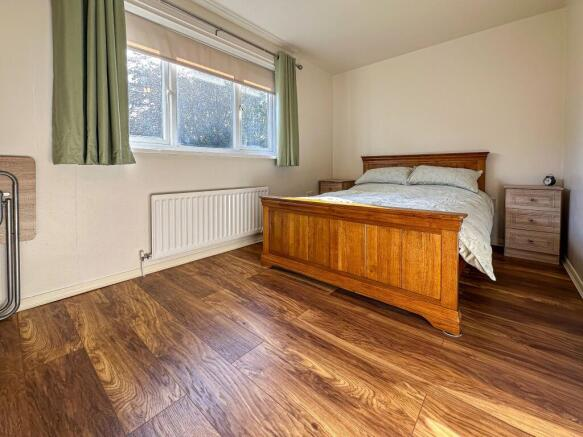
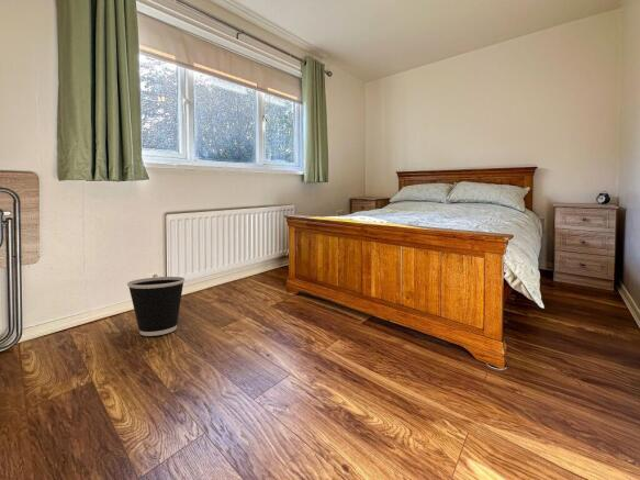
+ wastebasket [126,276,186,337]
